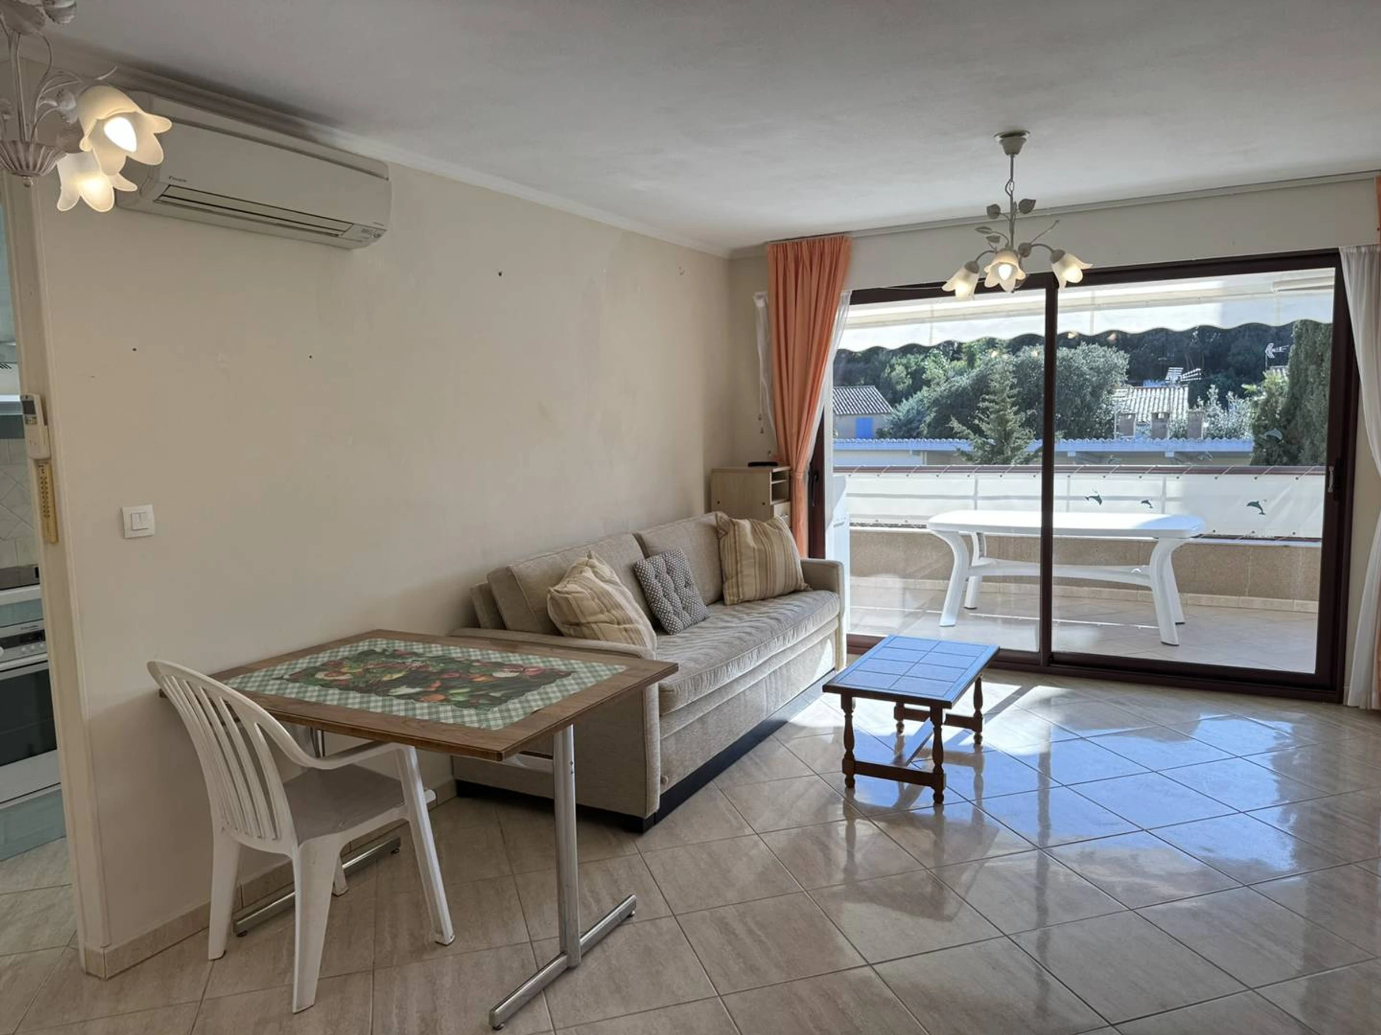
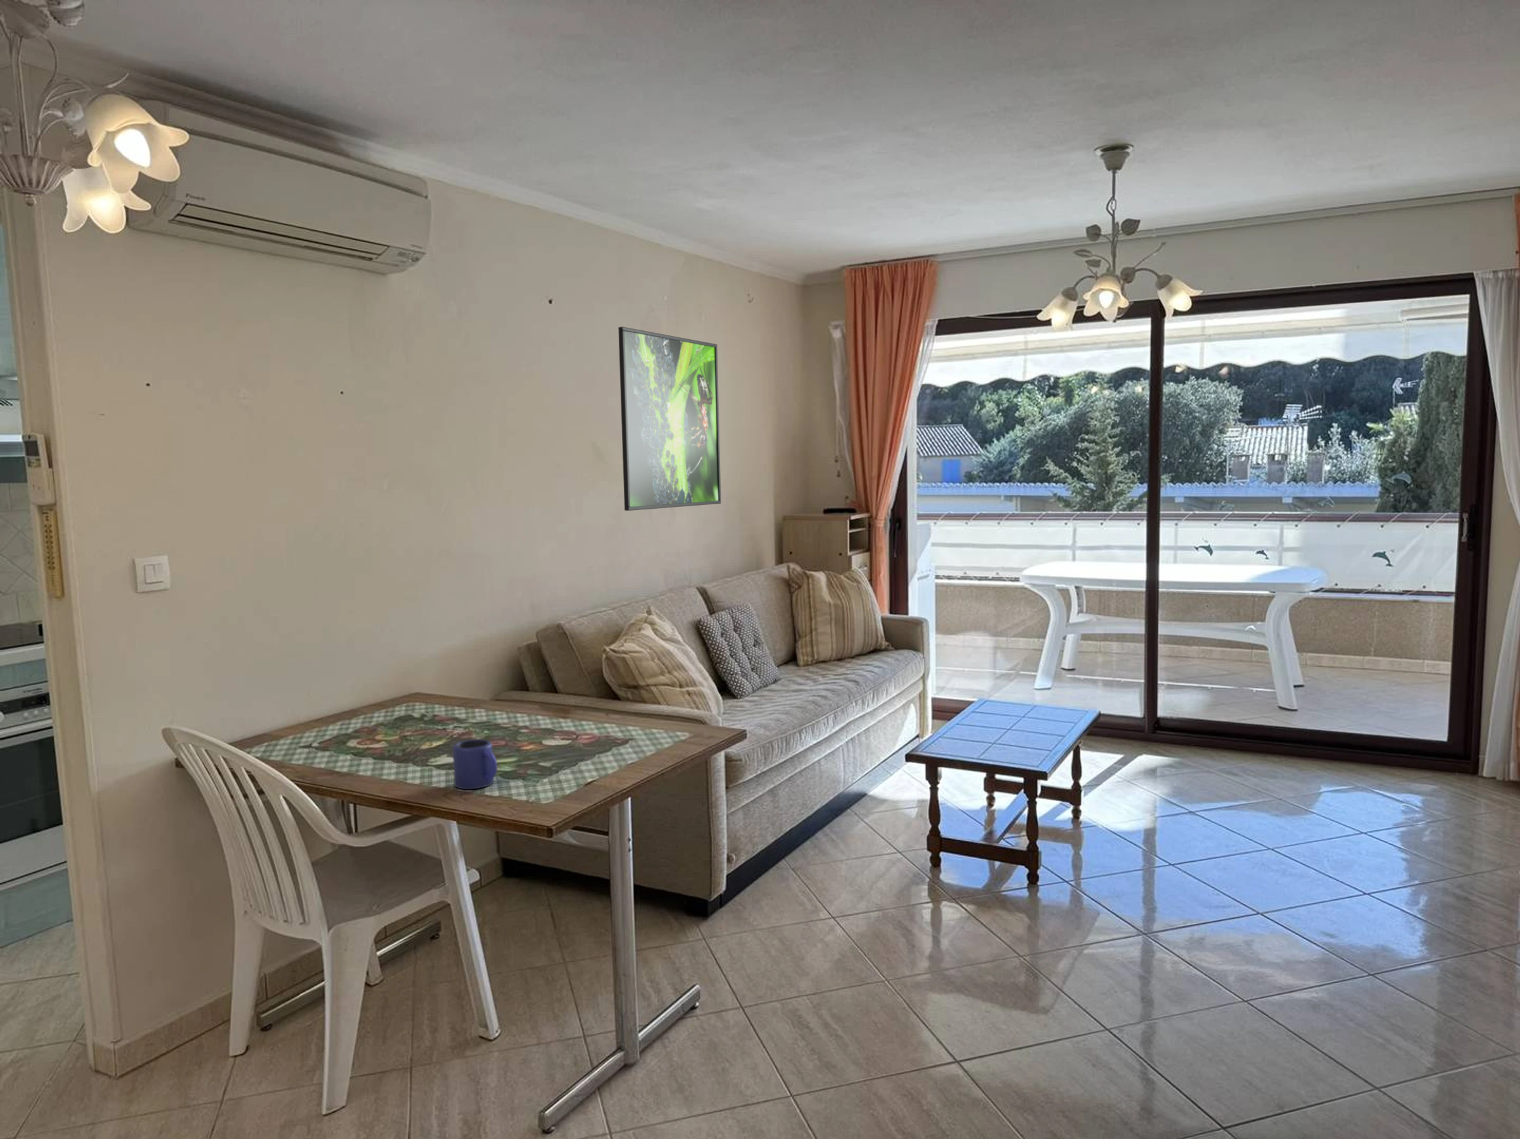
+ mug [452,739,498,790]
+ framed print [618,325,722,511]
